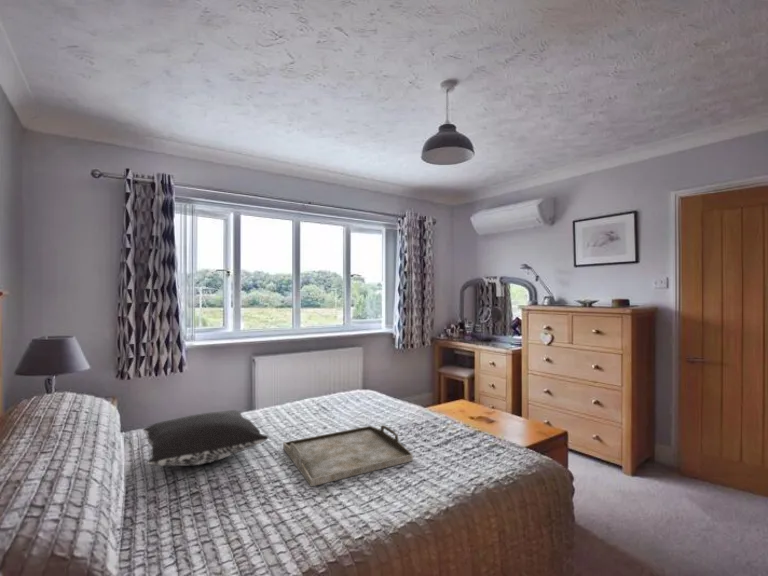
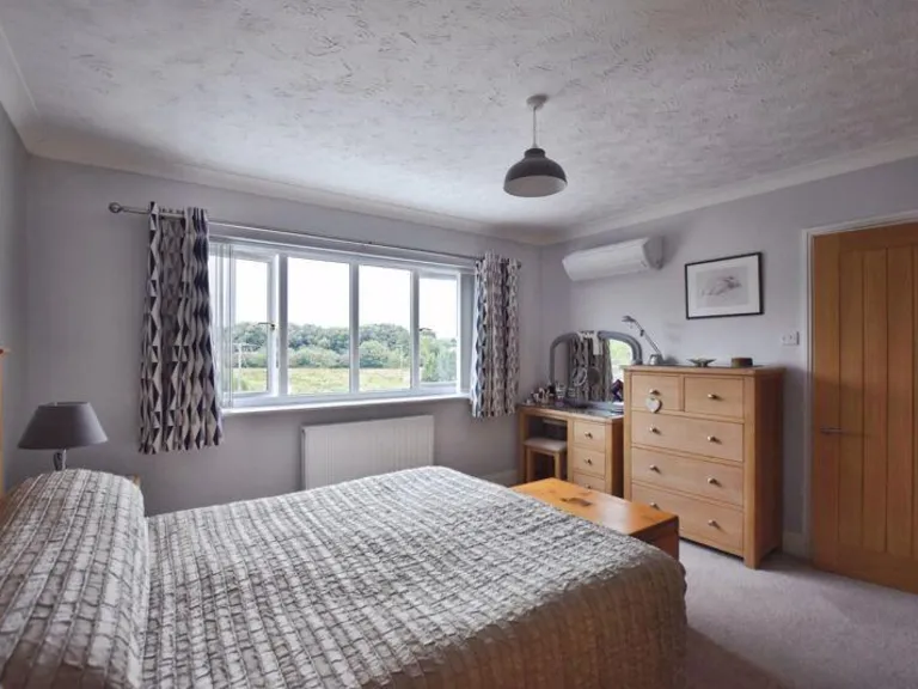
- serving tray [282,424,414,488]
- pillow [142,409,270,467]
